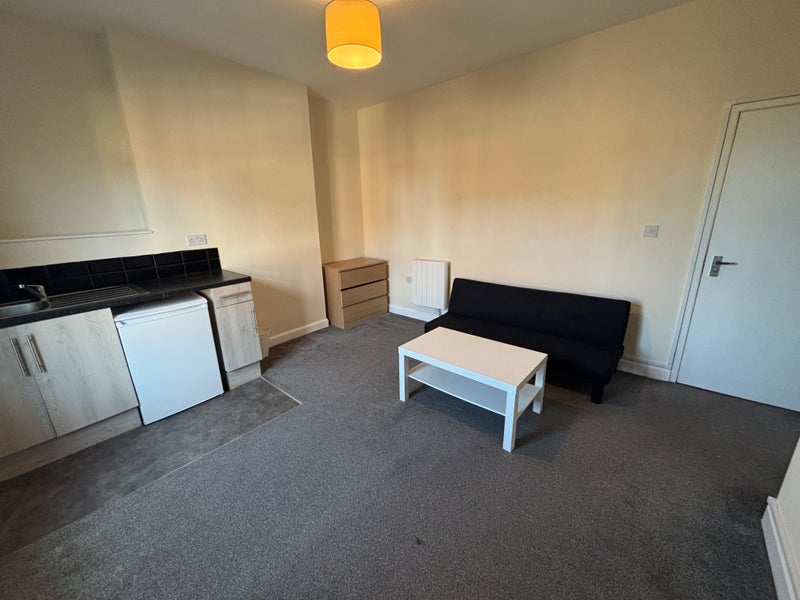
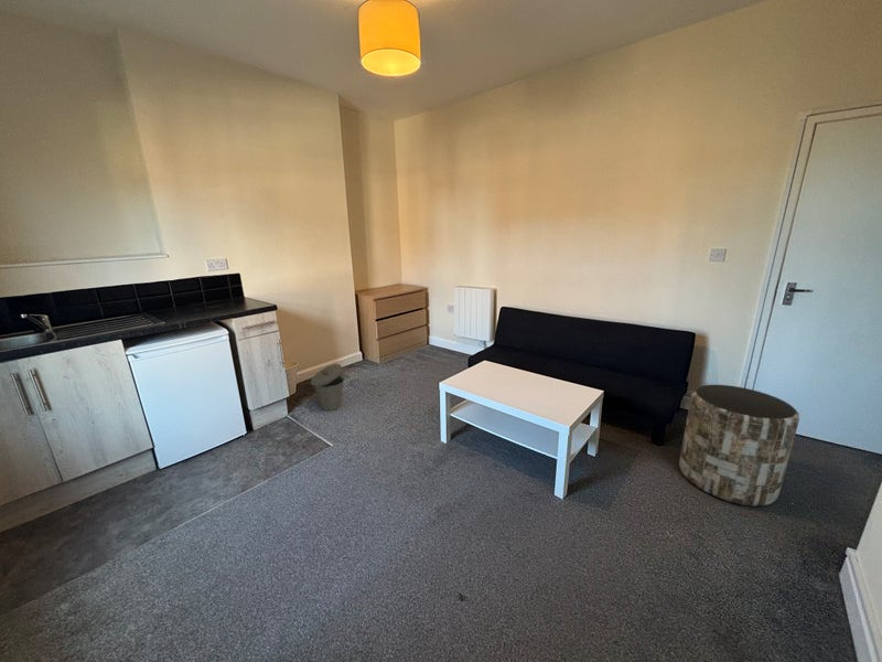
+ side table [678,384,800,506]
+ trash can [310,363,345,412]
